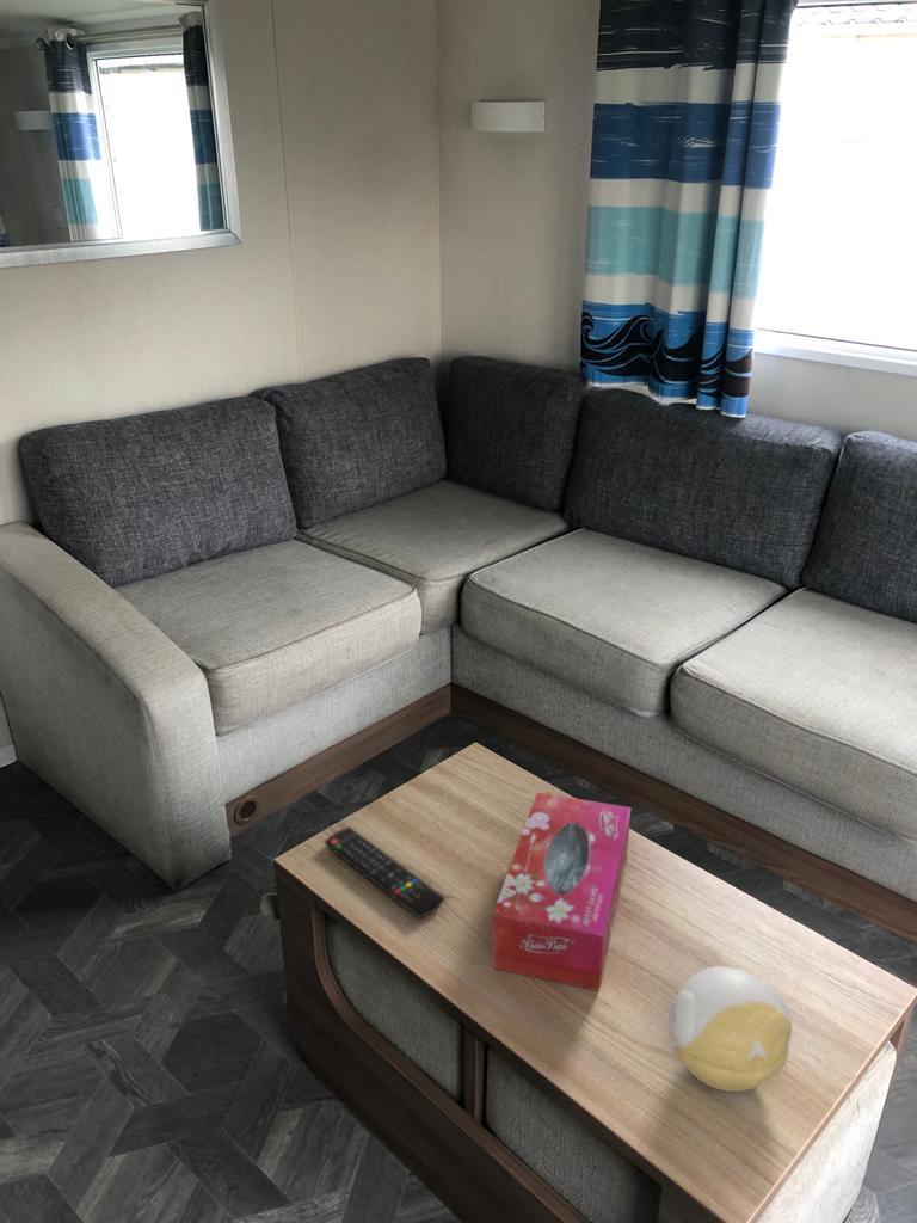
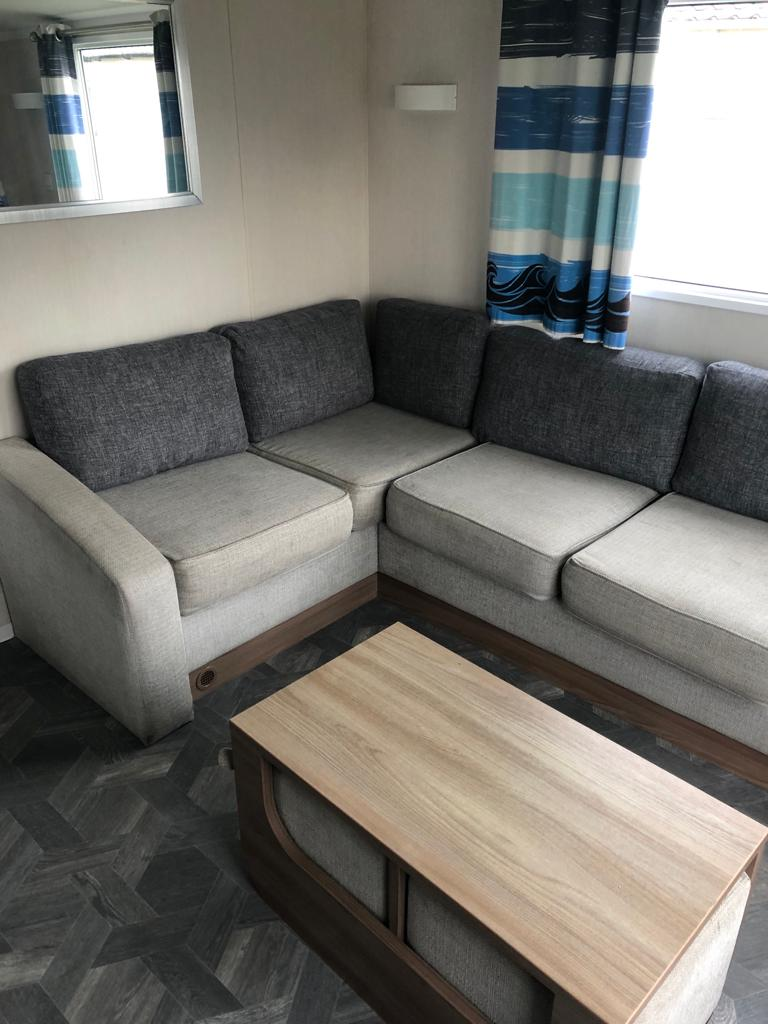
- tissue box [491,792,633,991]
- remote control [324,826,445,918]
- decorative ball [667,965,793,1093]
